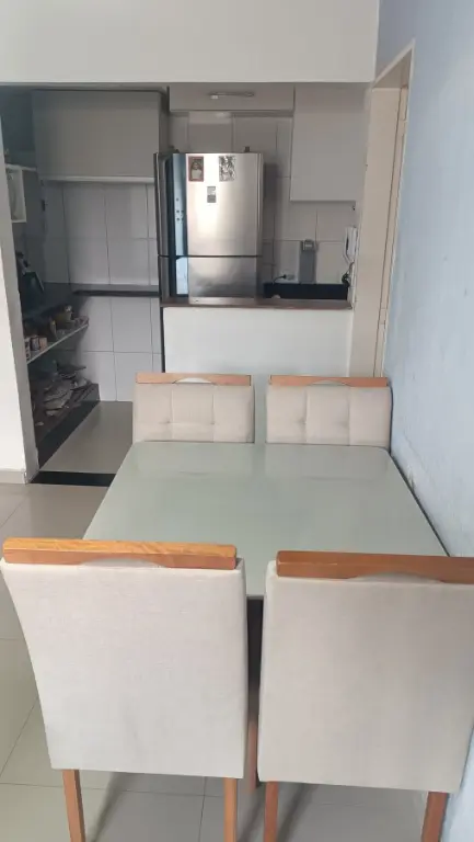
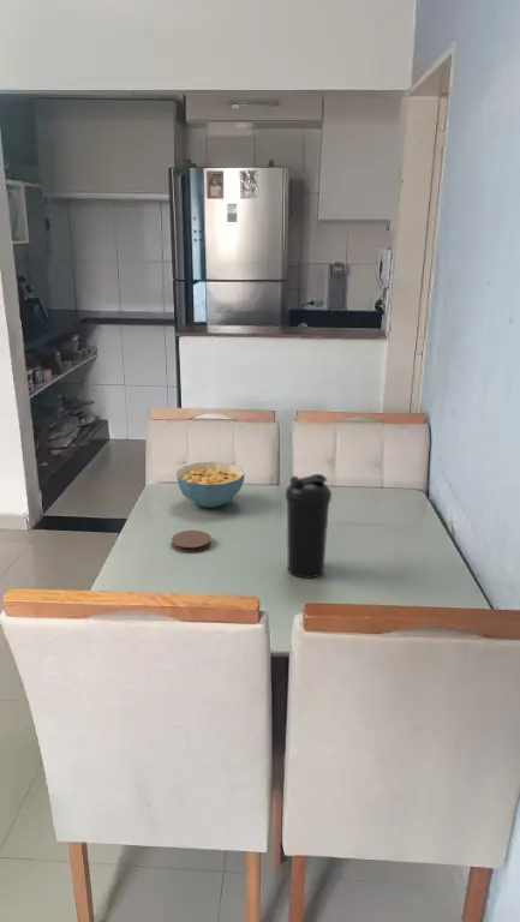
+ water bottle [285,473,333,580]
+ coaster [171,529,213,553]
+ cereal bowl [175,461,246,509]
